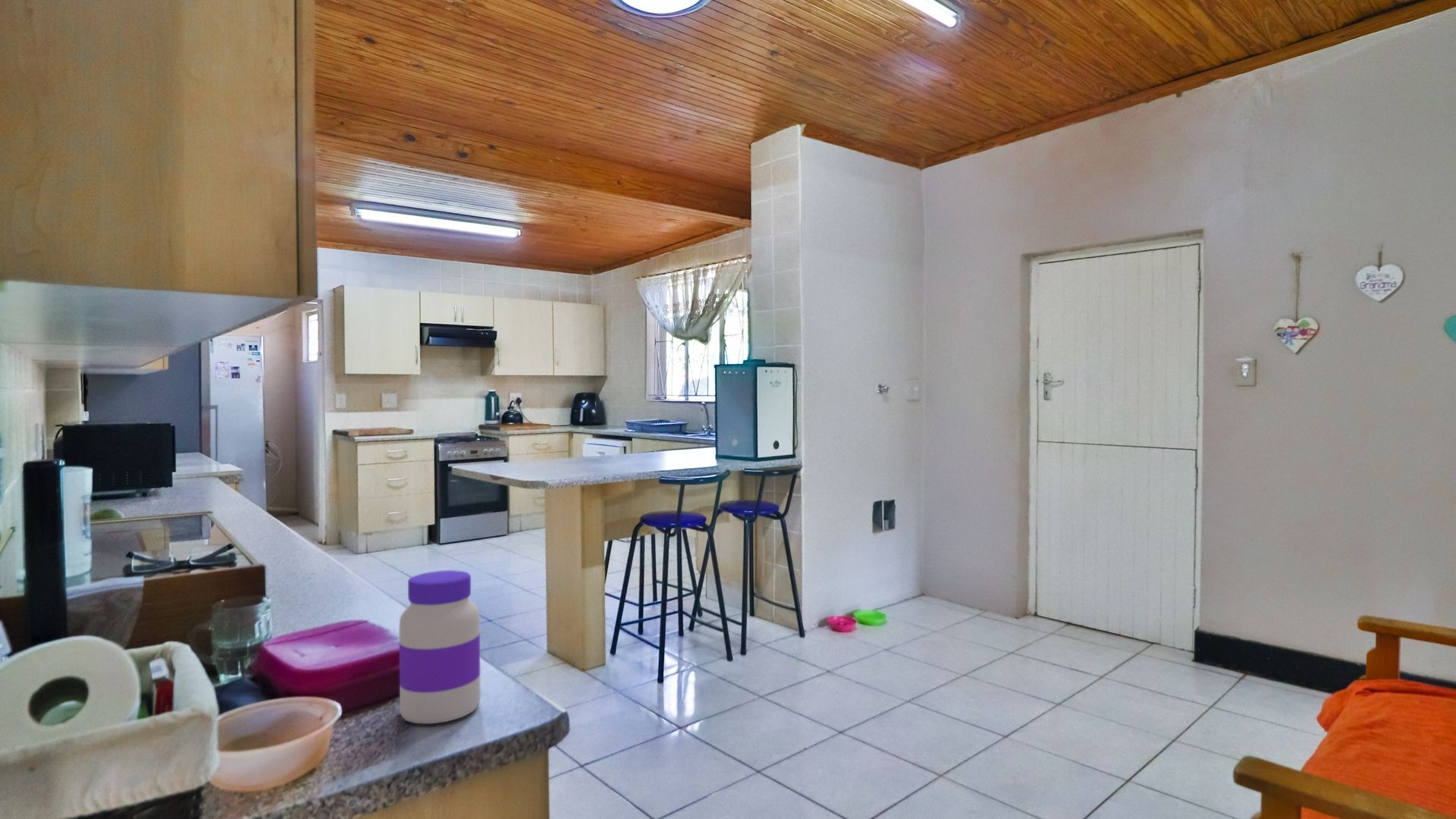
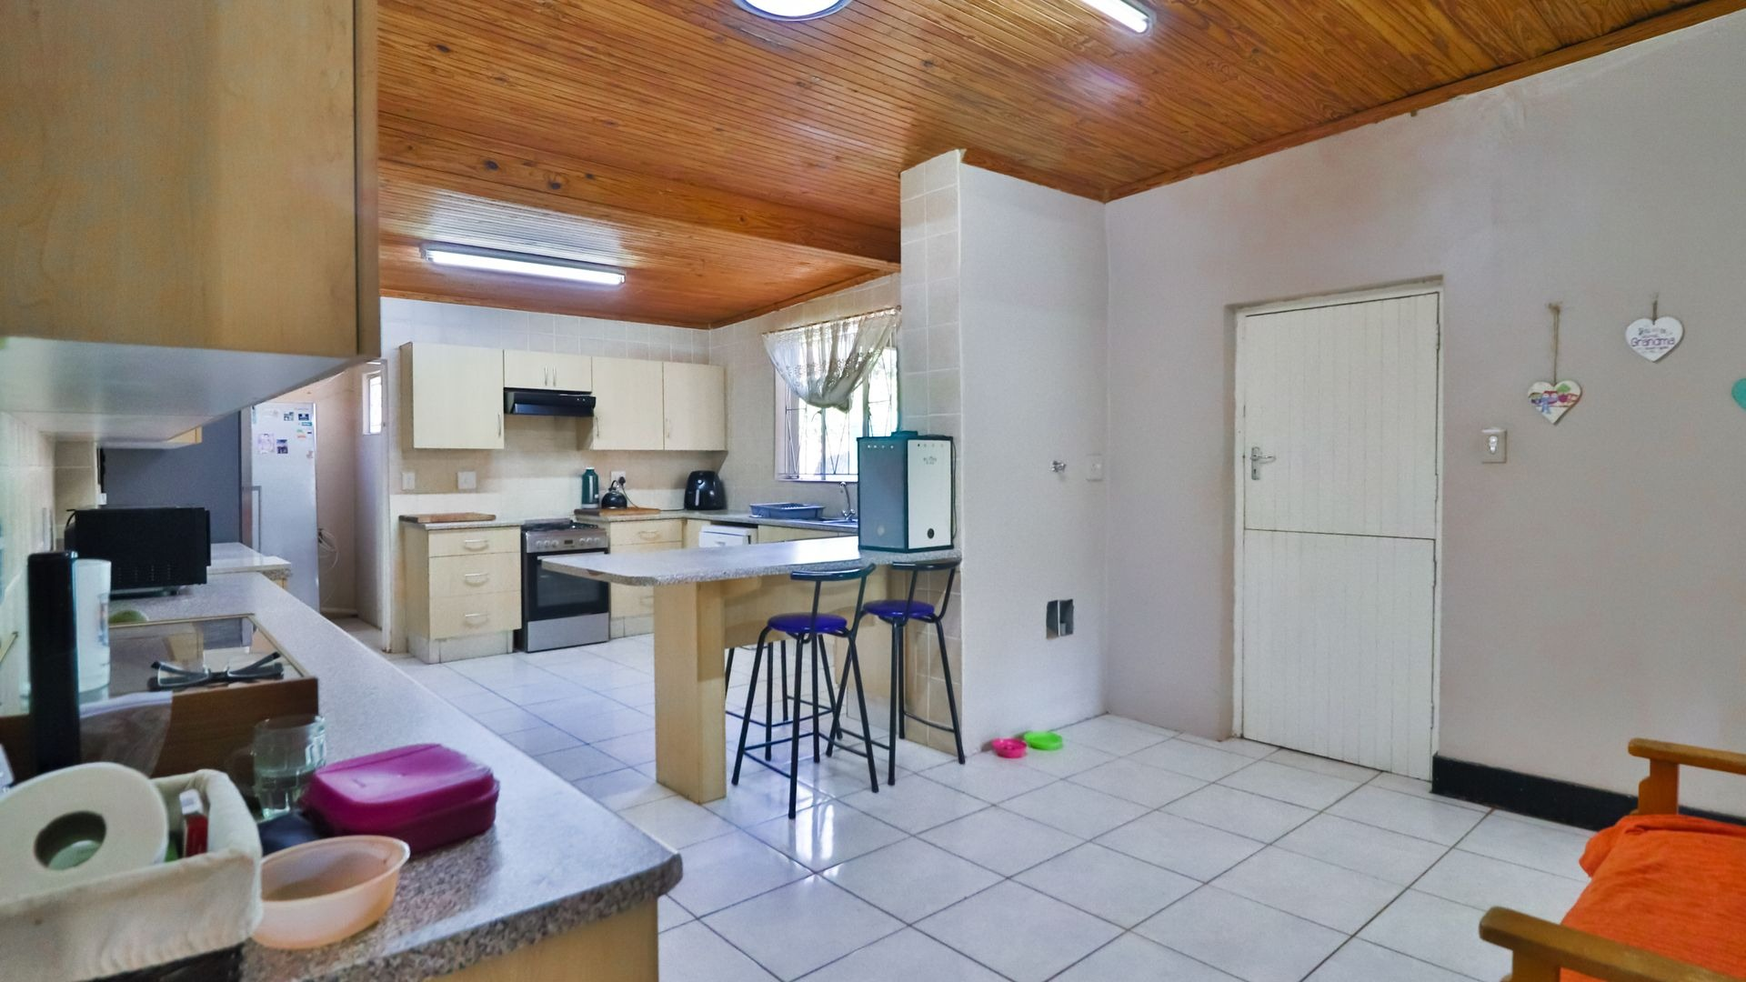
- jar [398,570,482,724]
